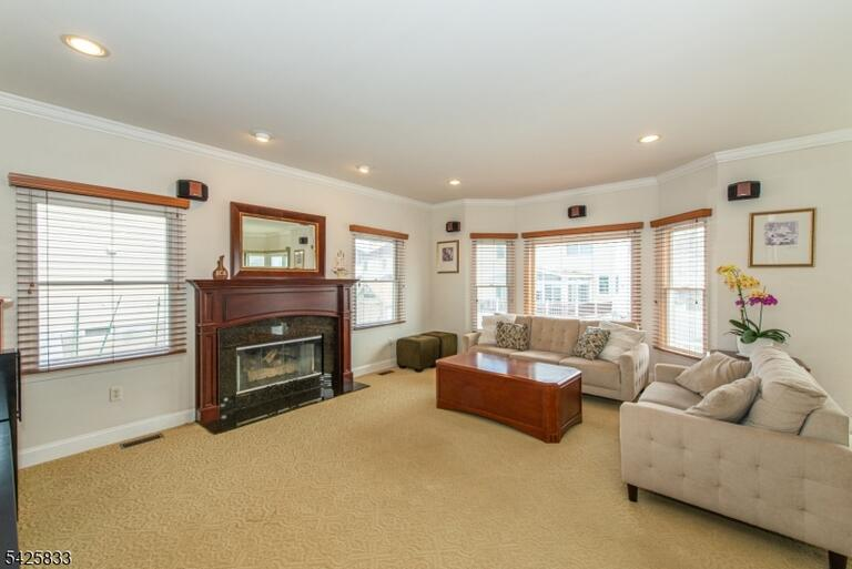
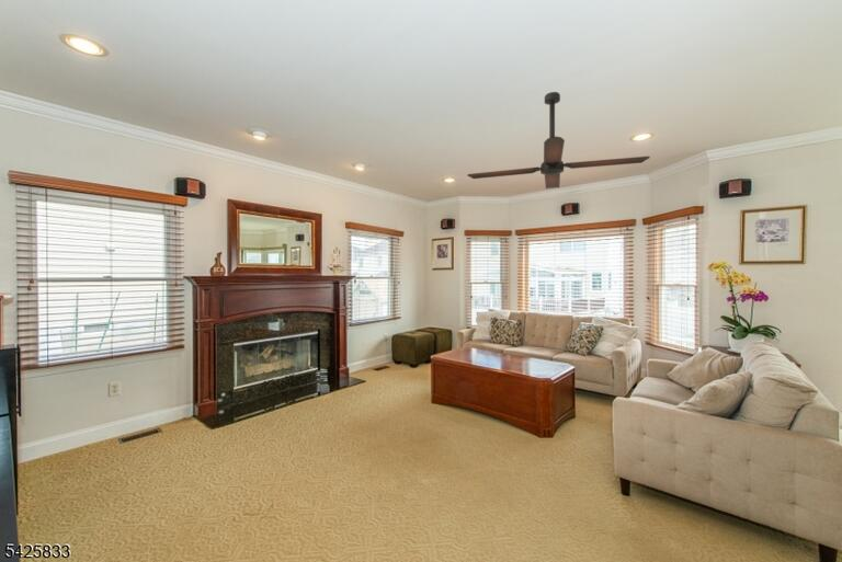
+ ceiling fan [466,91,651,190]
